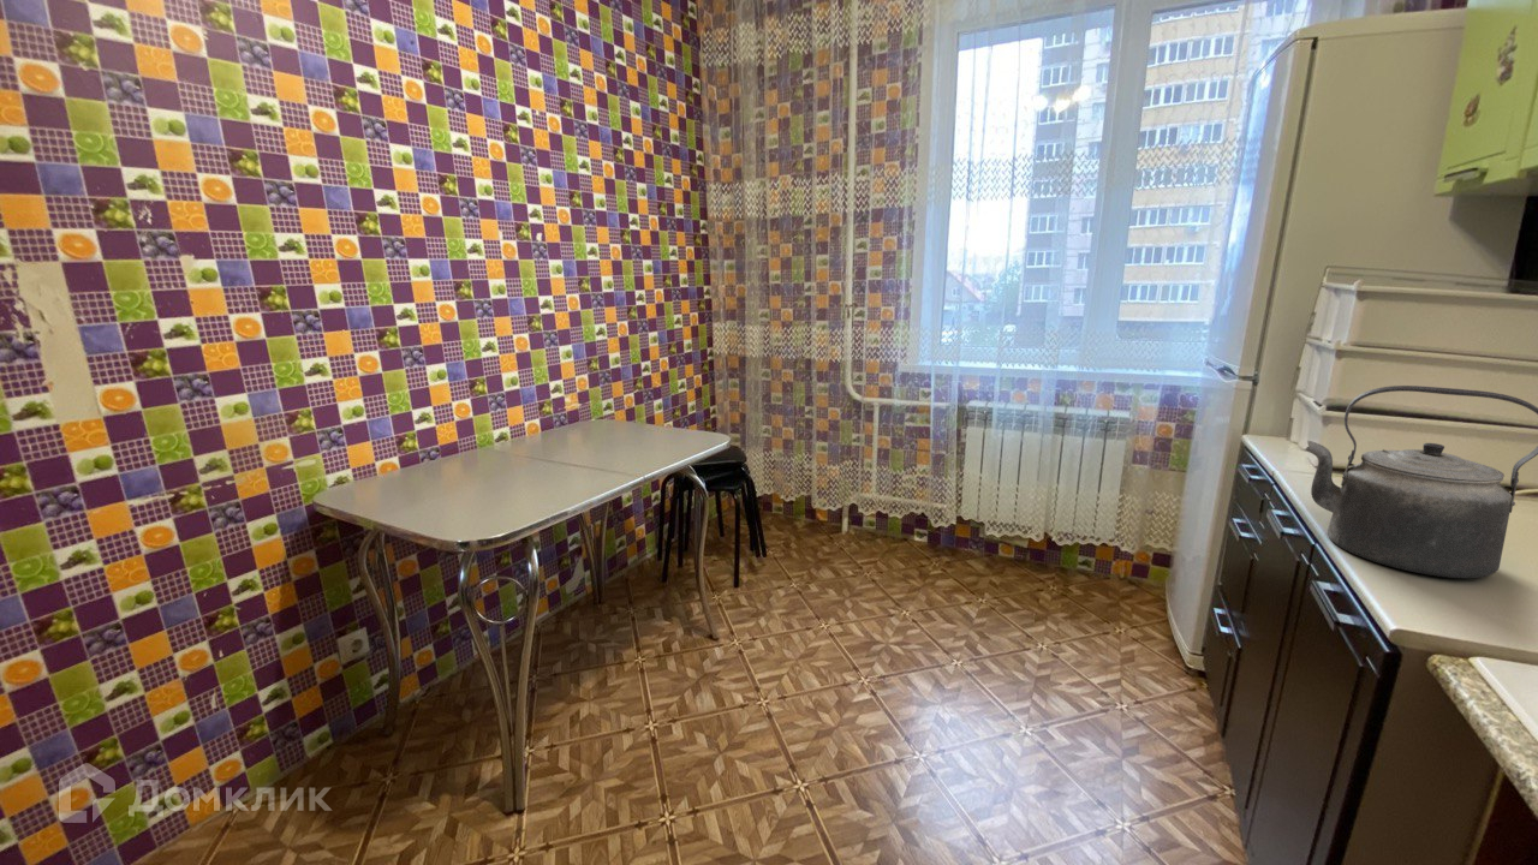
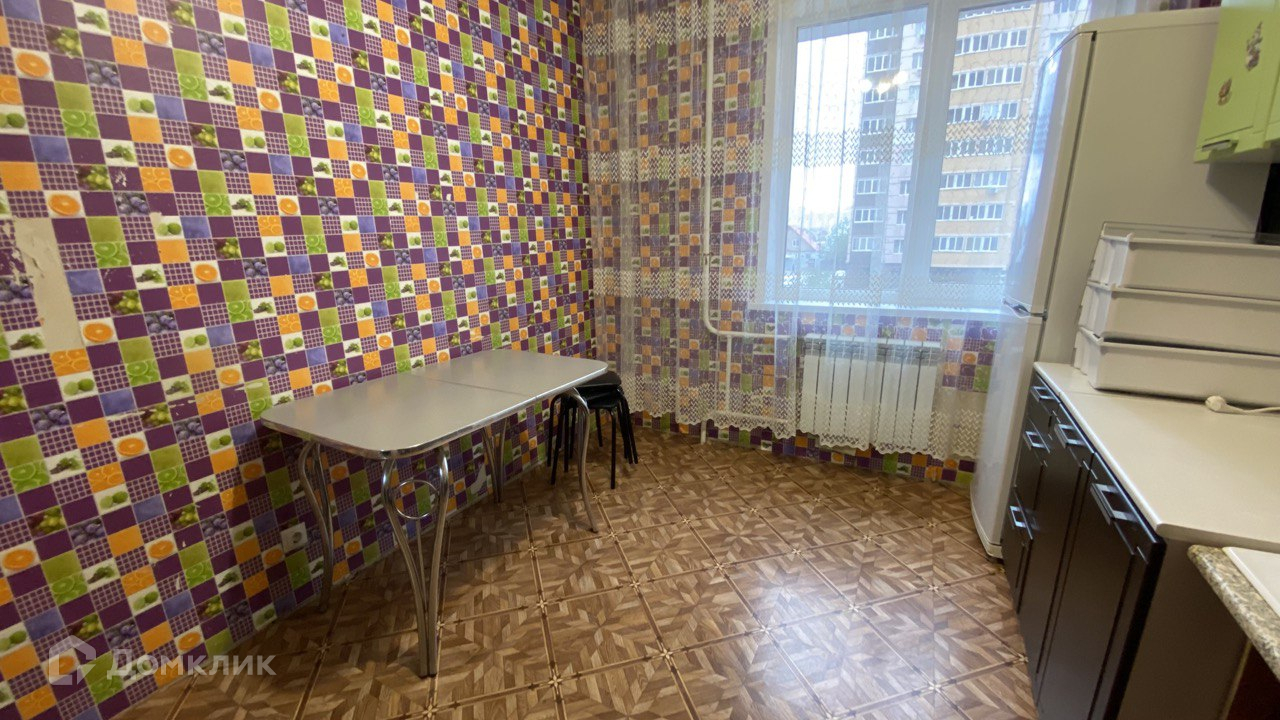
- kettle [1304,384,1538,579]
